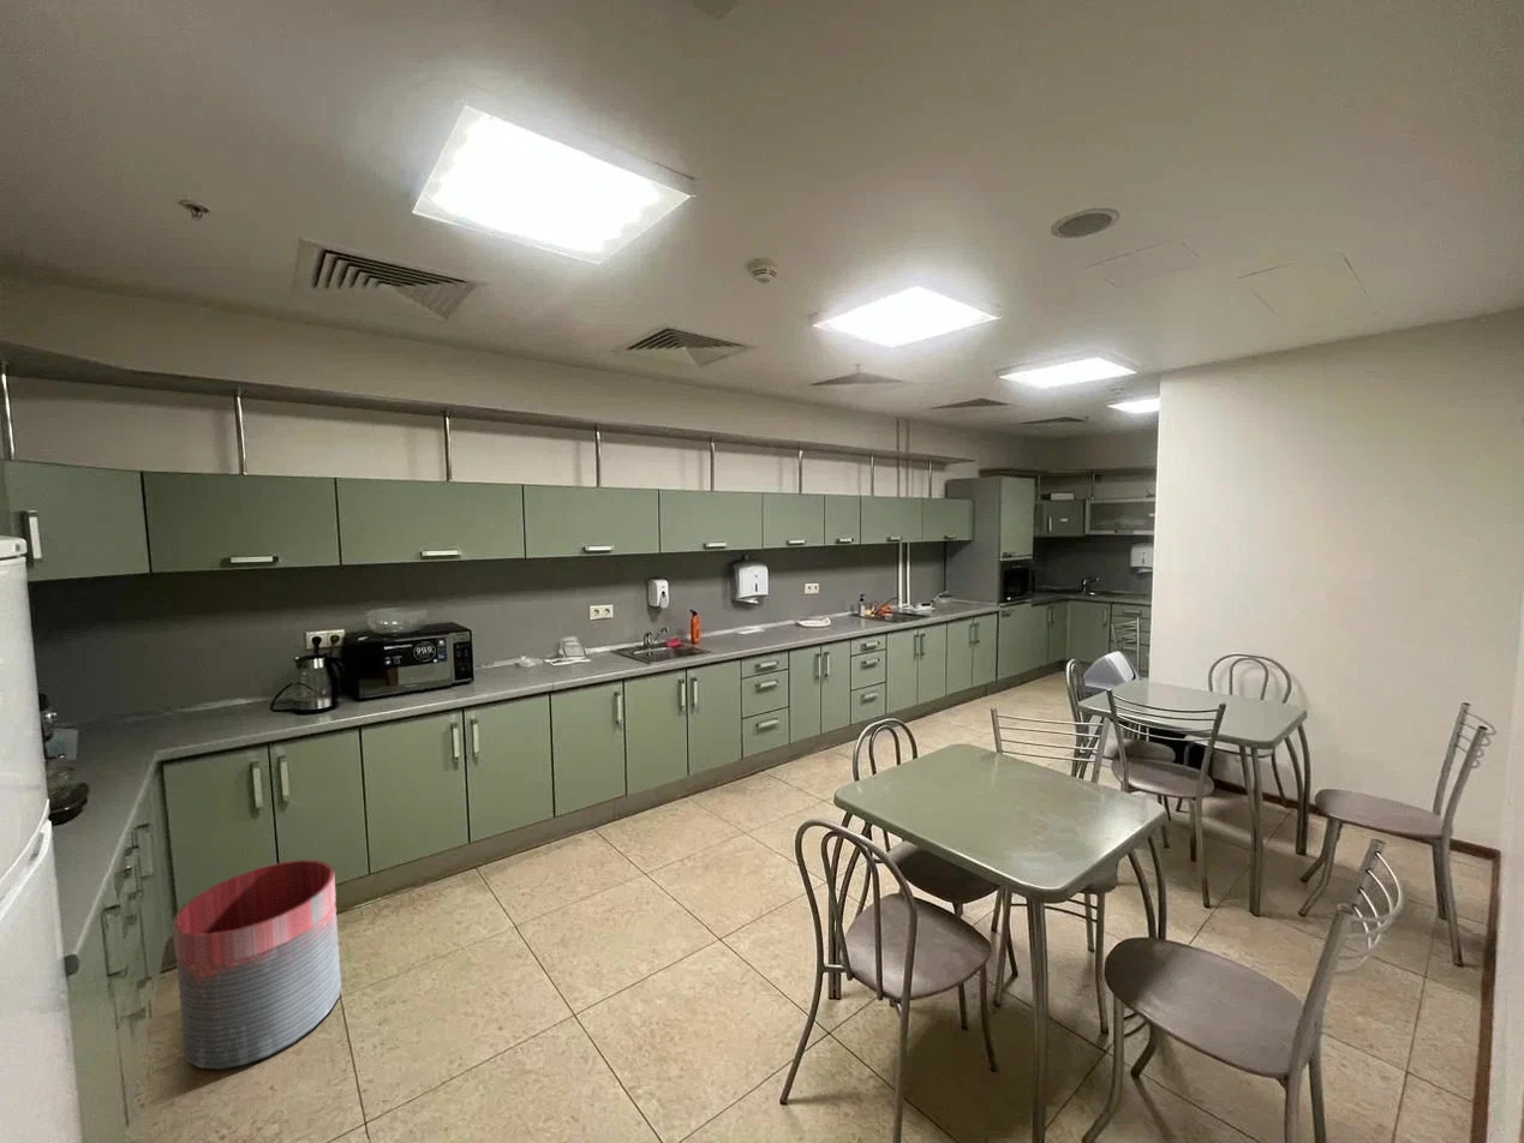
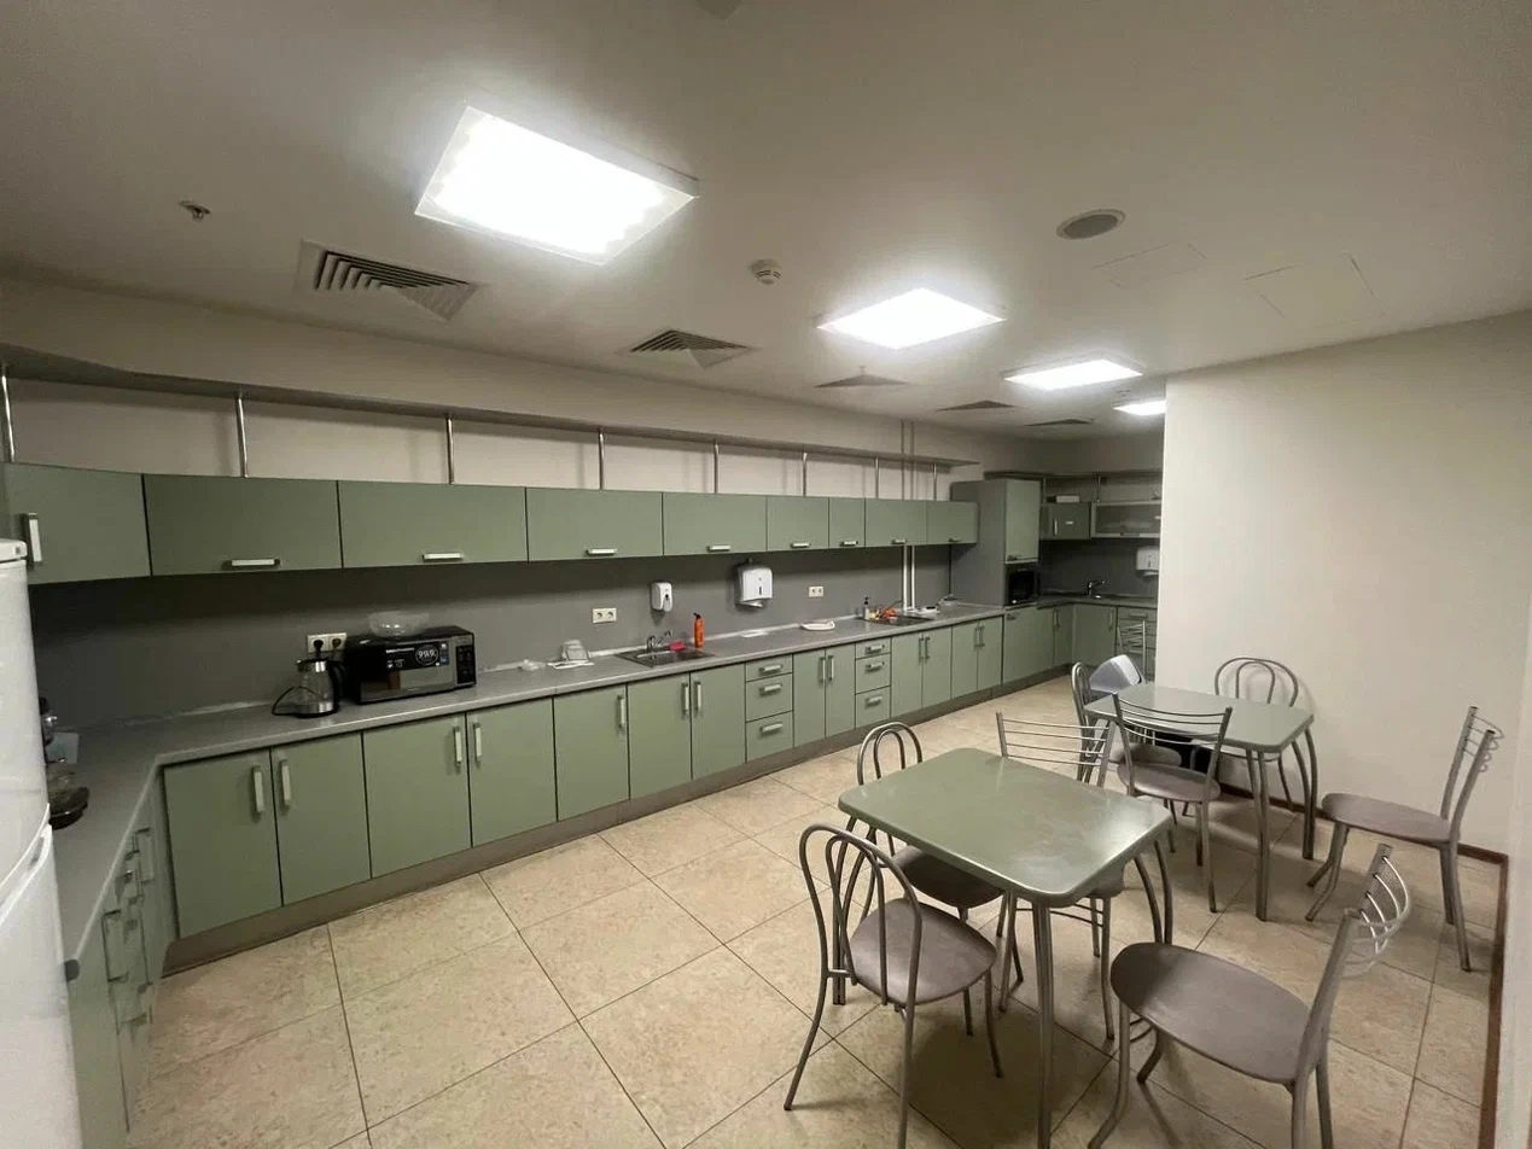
- trash can [172,858,342,1071]
